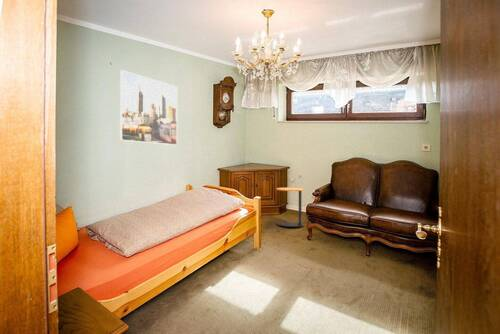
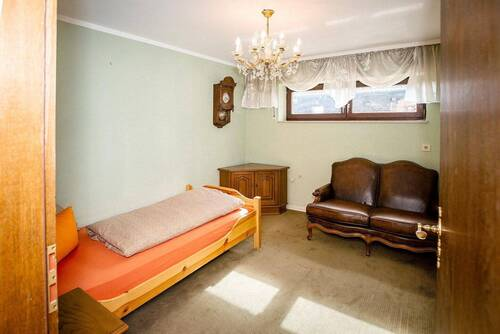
- side table [276,187,305,228]
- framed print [119,69,178,146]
